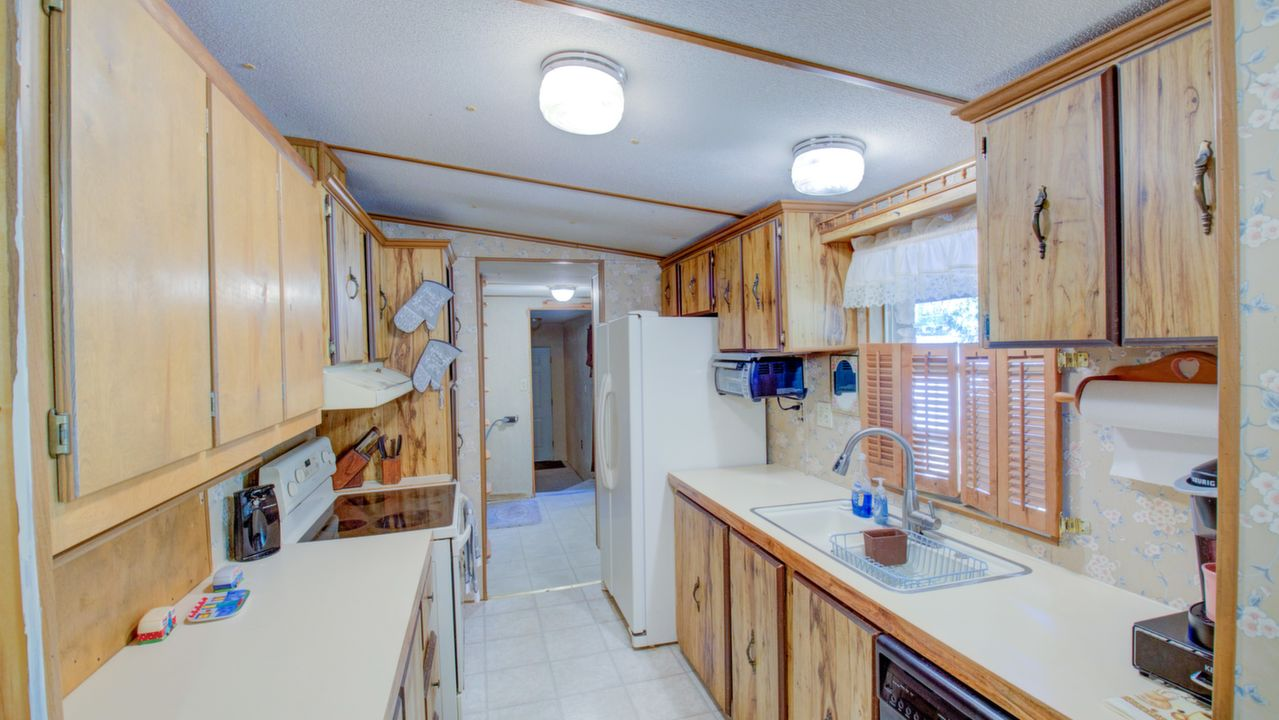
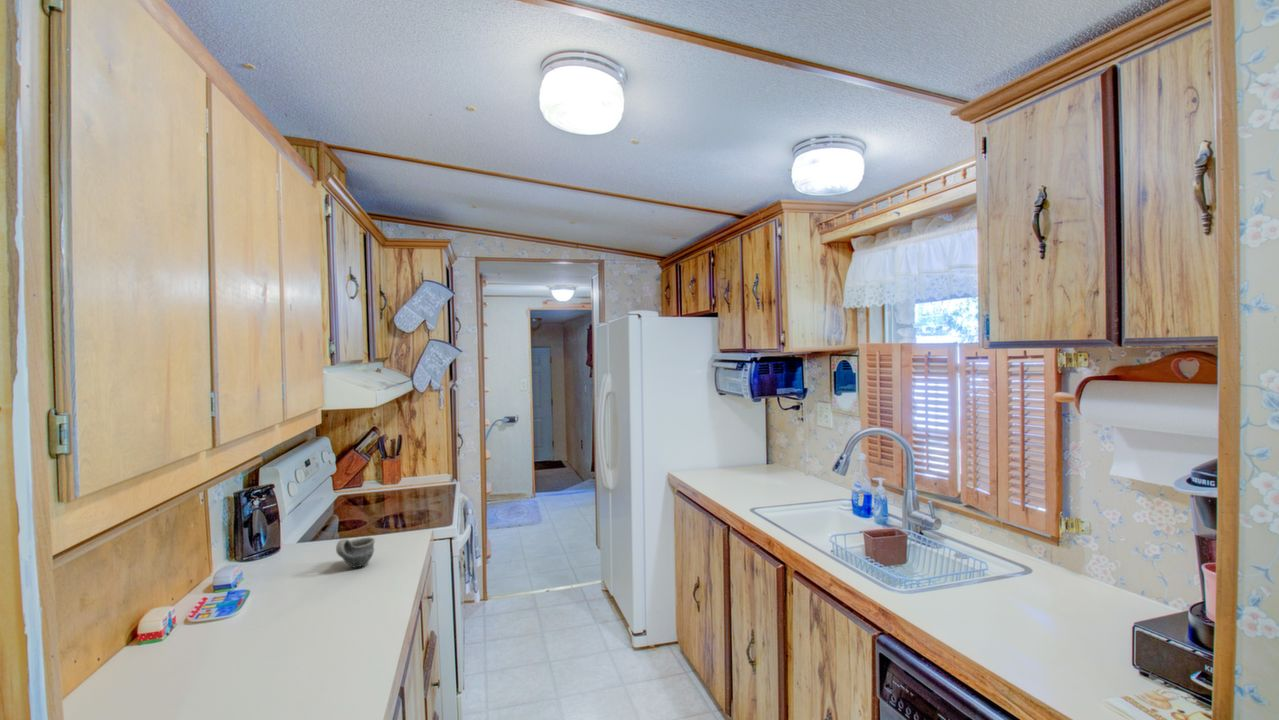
+ cup [335,536,376,569]
